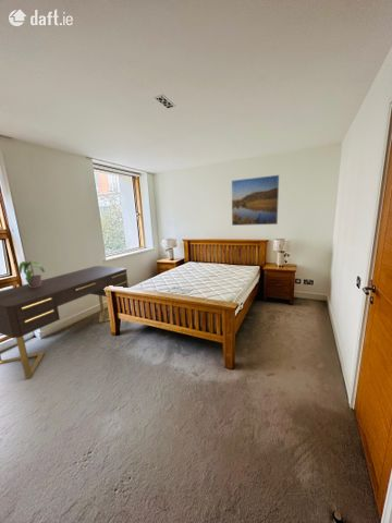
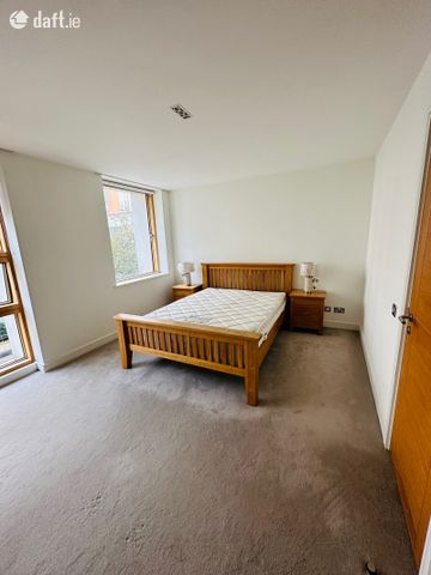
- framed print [231,174,280,227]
- potted plant [17,259,46,288]
- desk [0,265,130,380]
